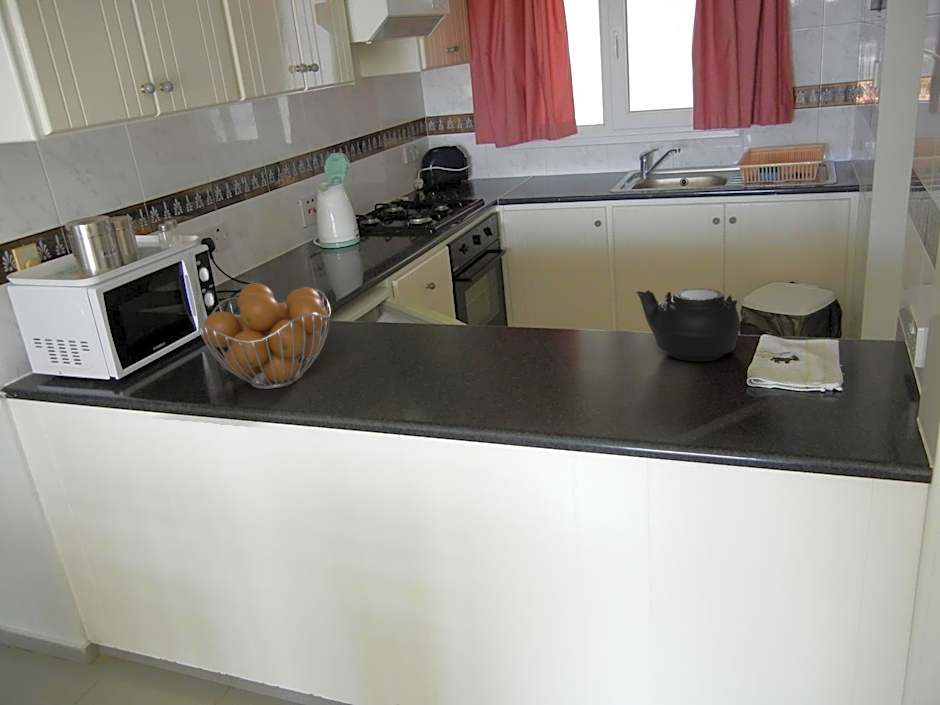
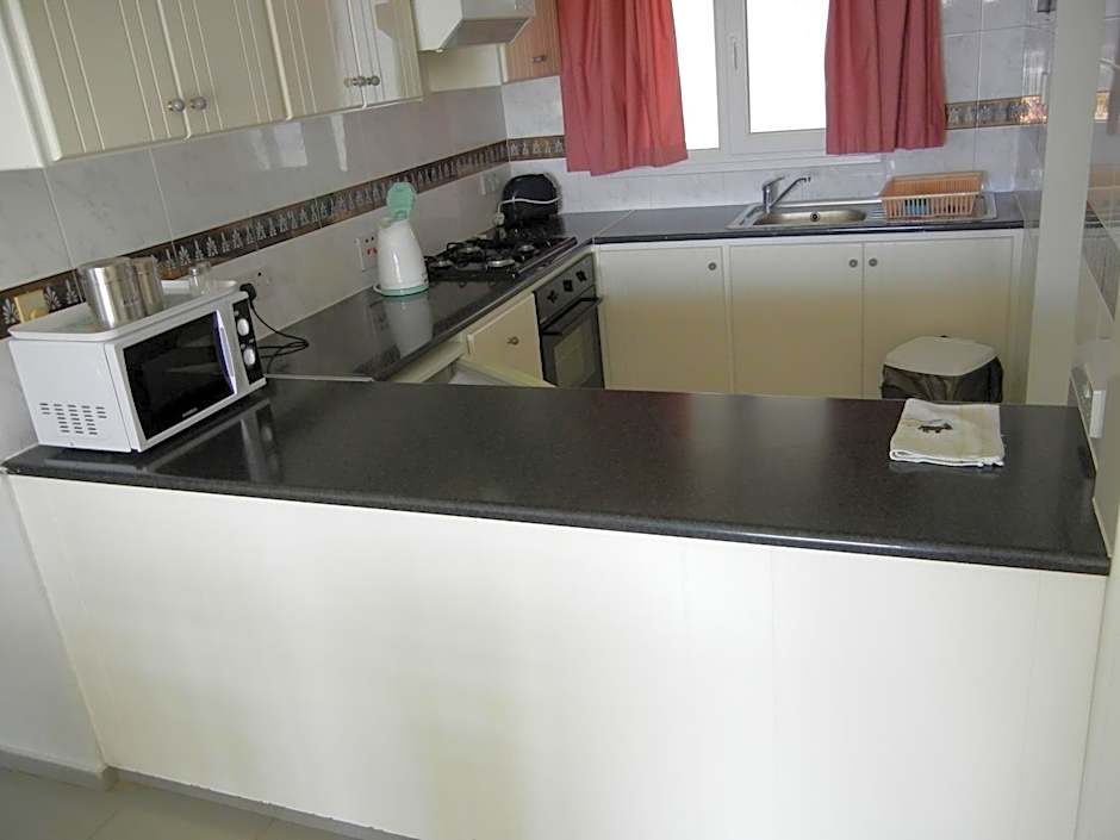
- fruit basket [197,282,332,390]
- teapot [635,287,742,362]
